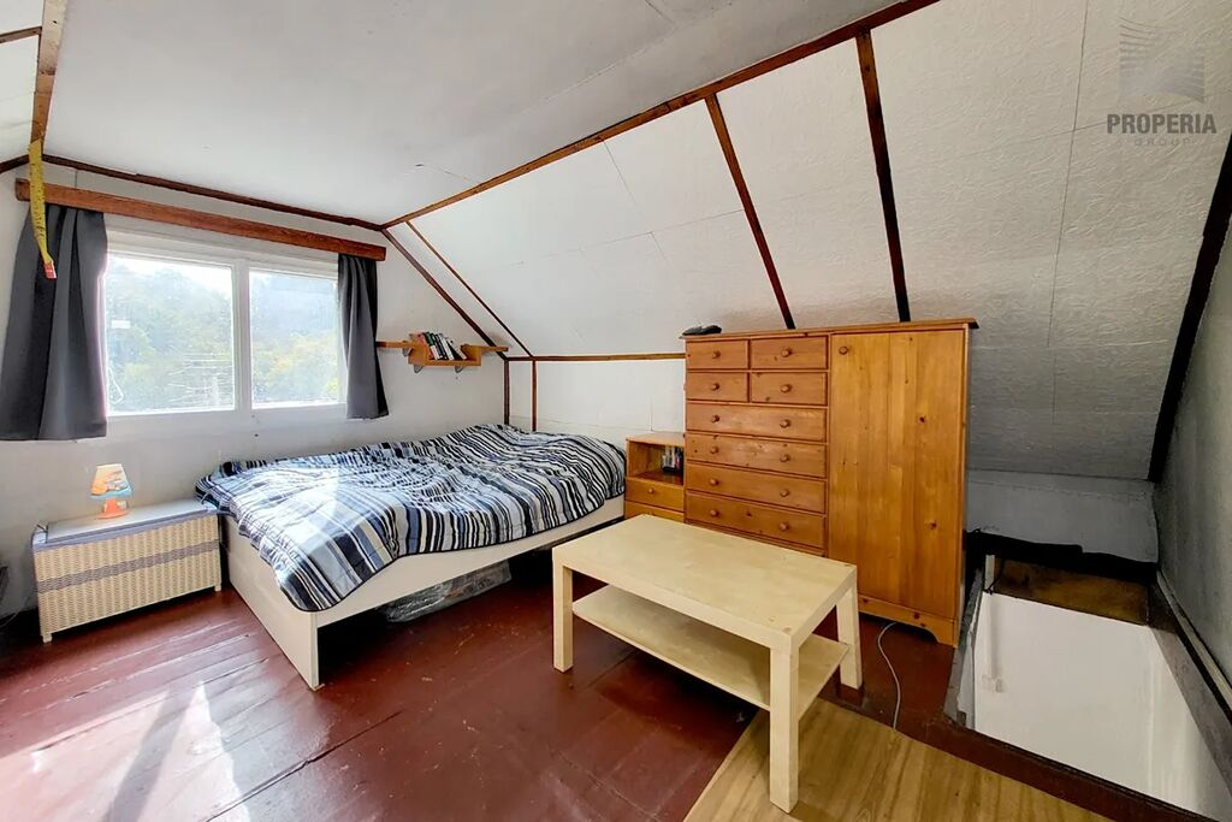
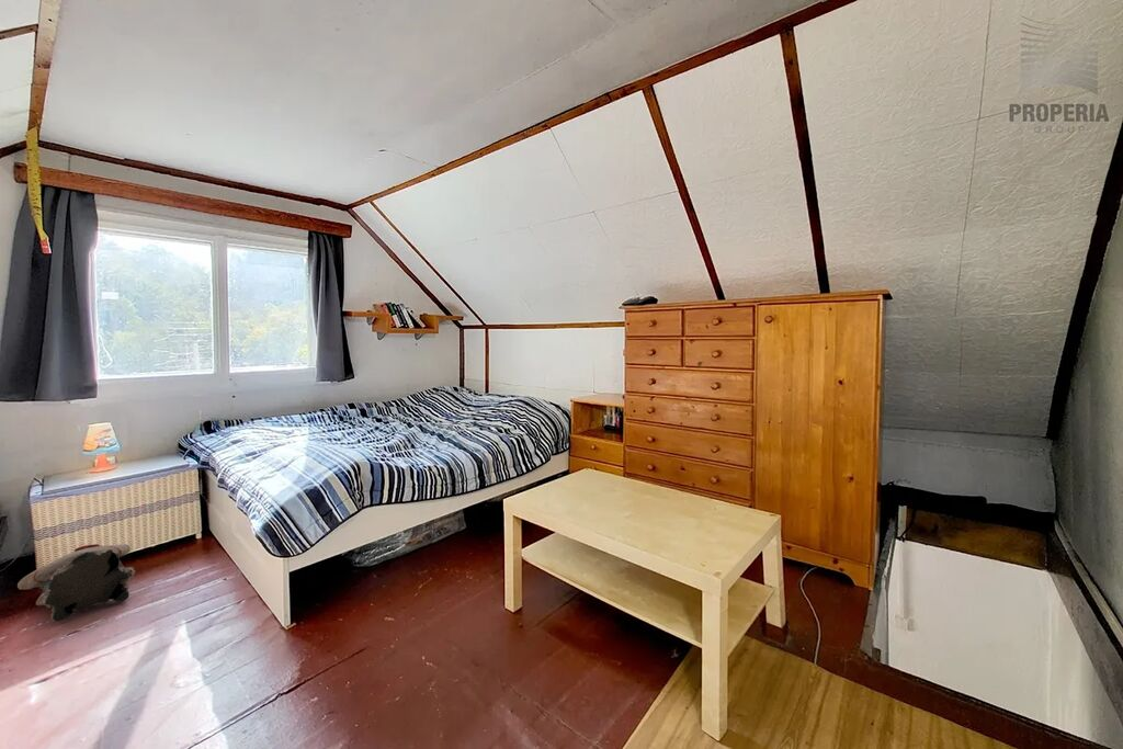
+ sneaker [16,543,136,622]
